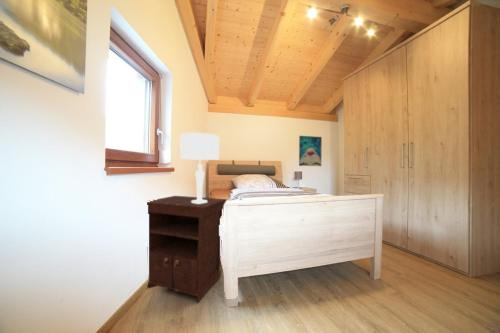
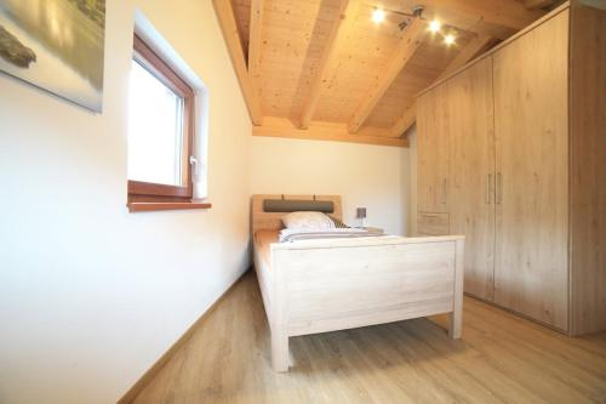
- table lamp [179,132,220,204]
- nightstand [146,195,228,304]
- wall art [298,135,323,167]
